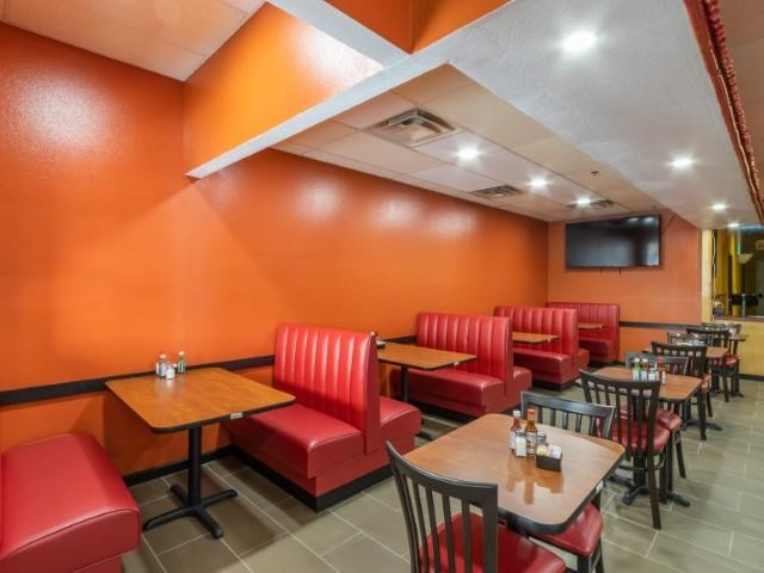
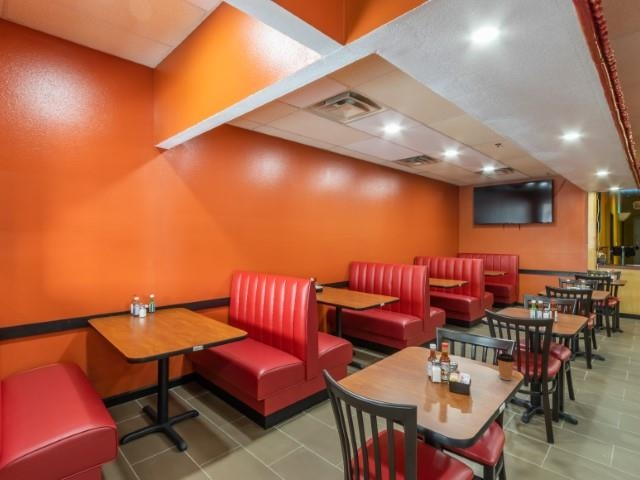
+ coffee cup [495,352,516,381]
